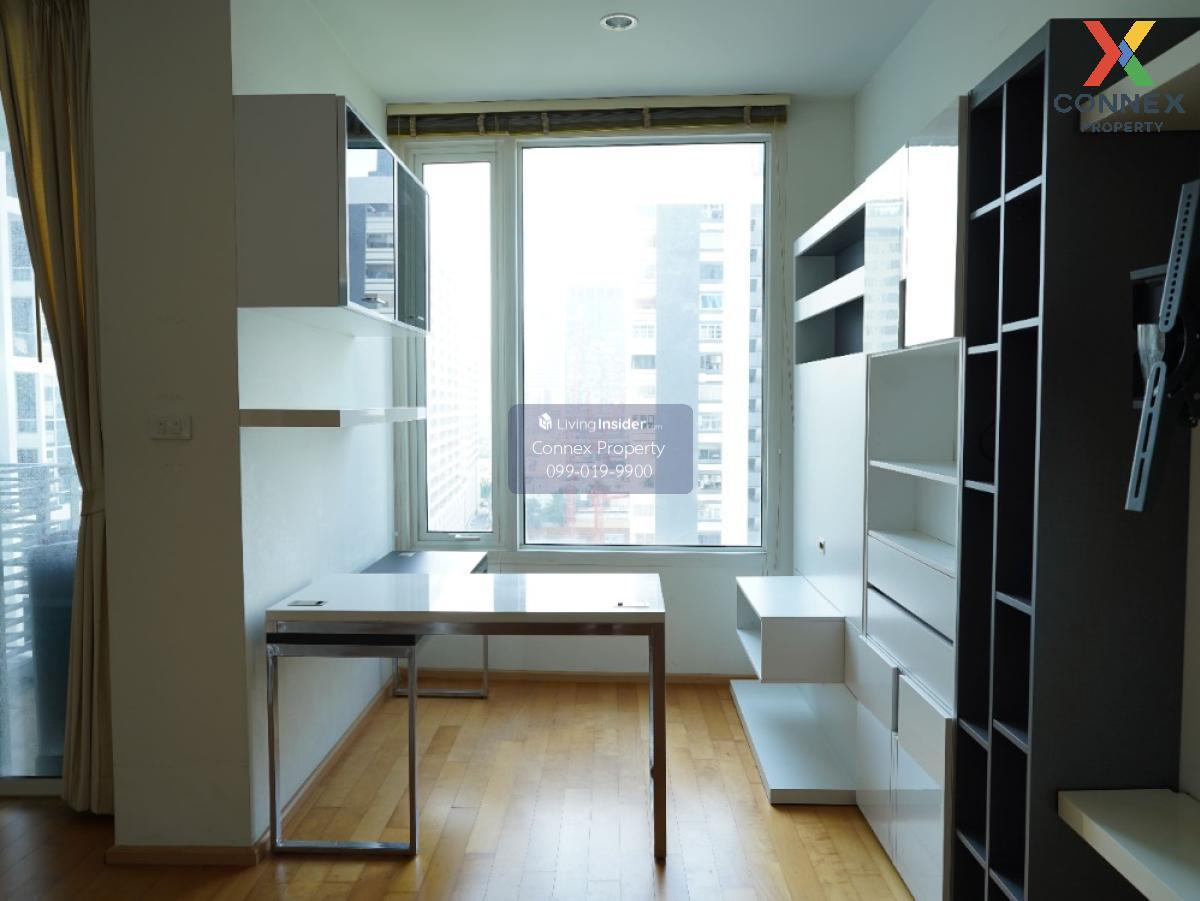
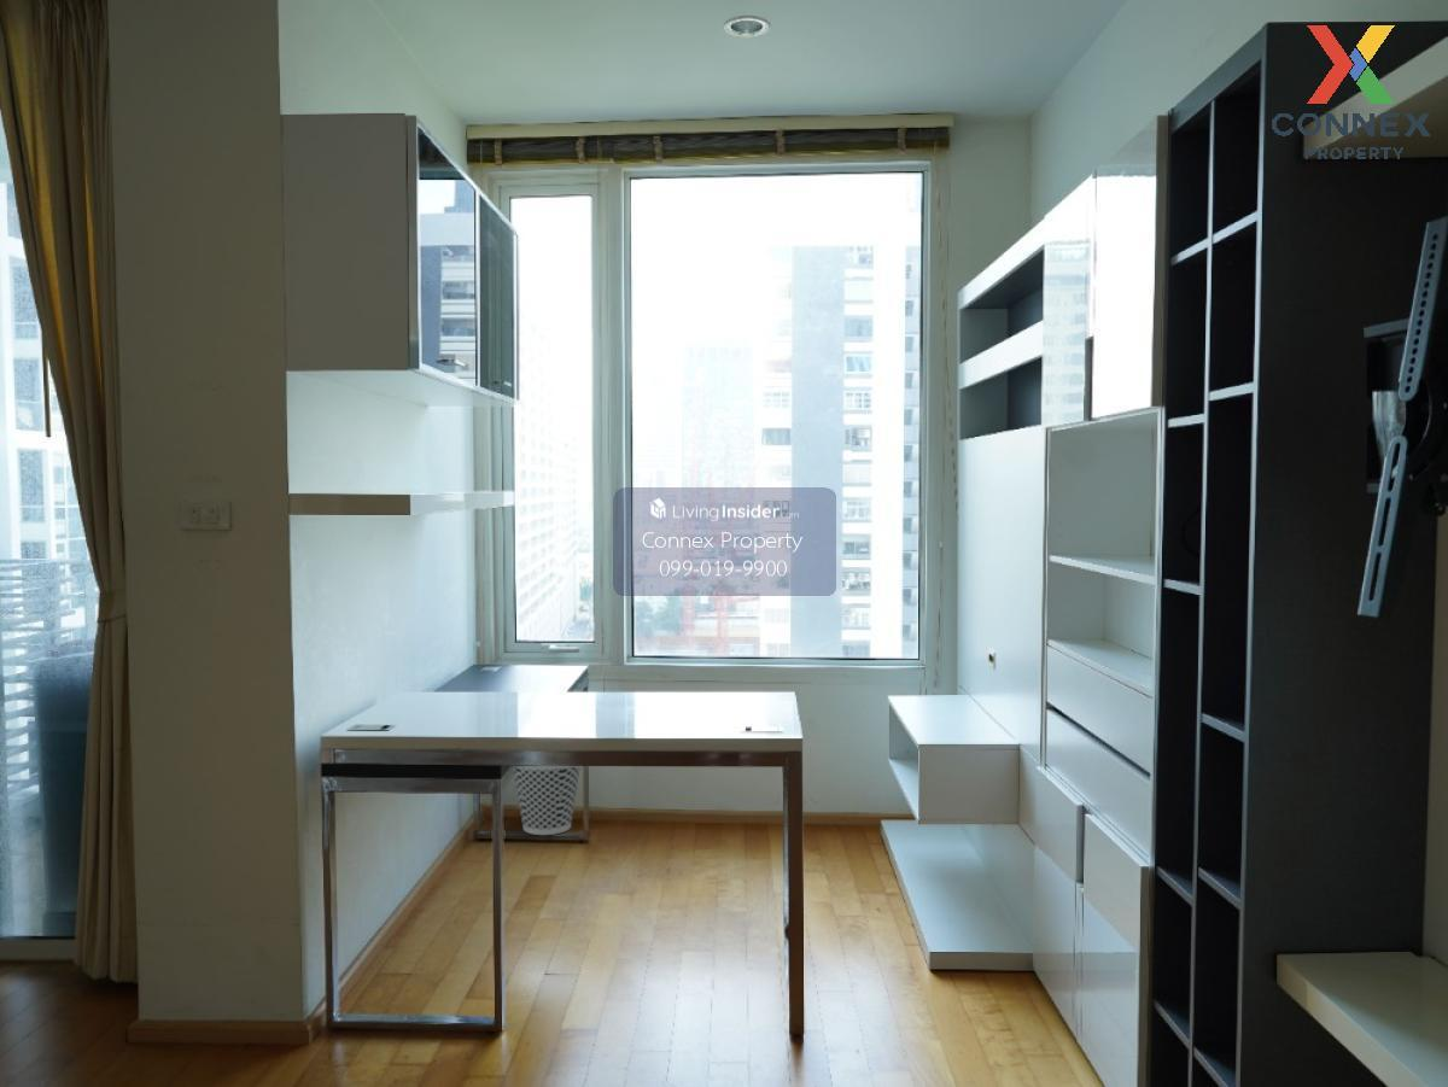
+ wastebasket [512,766,582,836]
